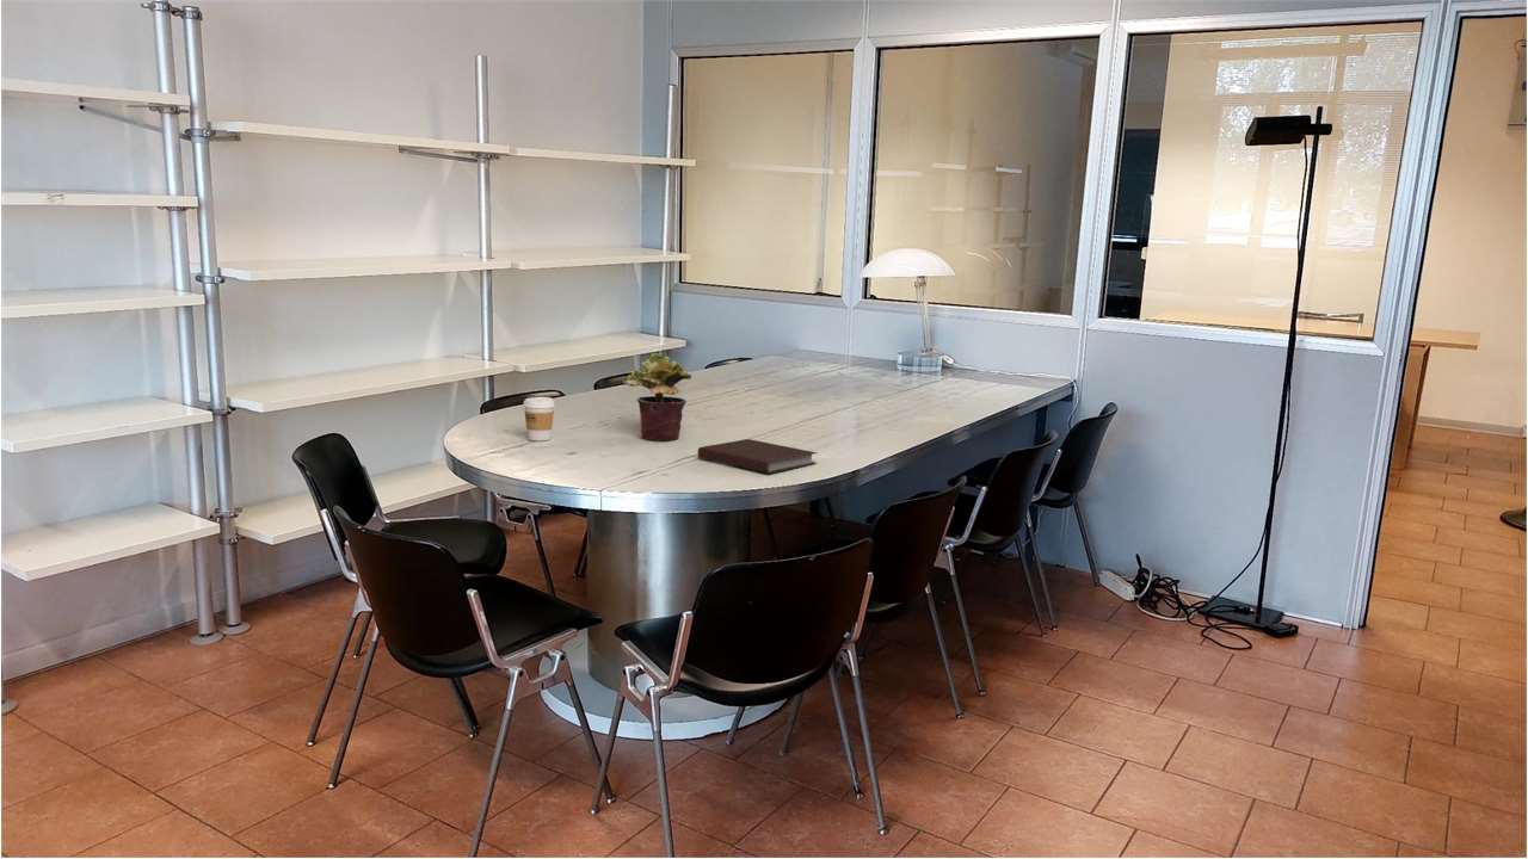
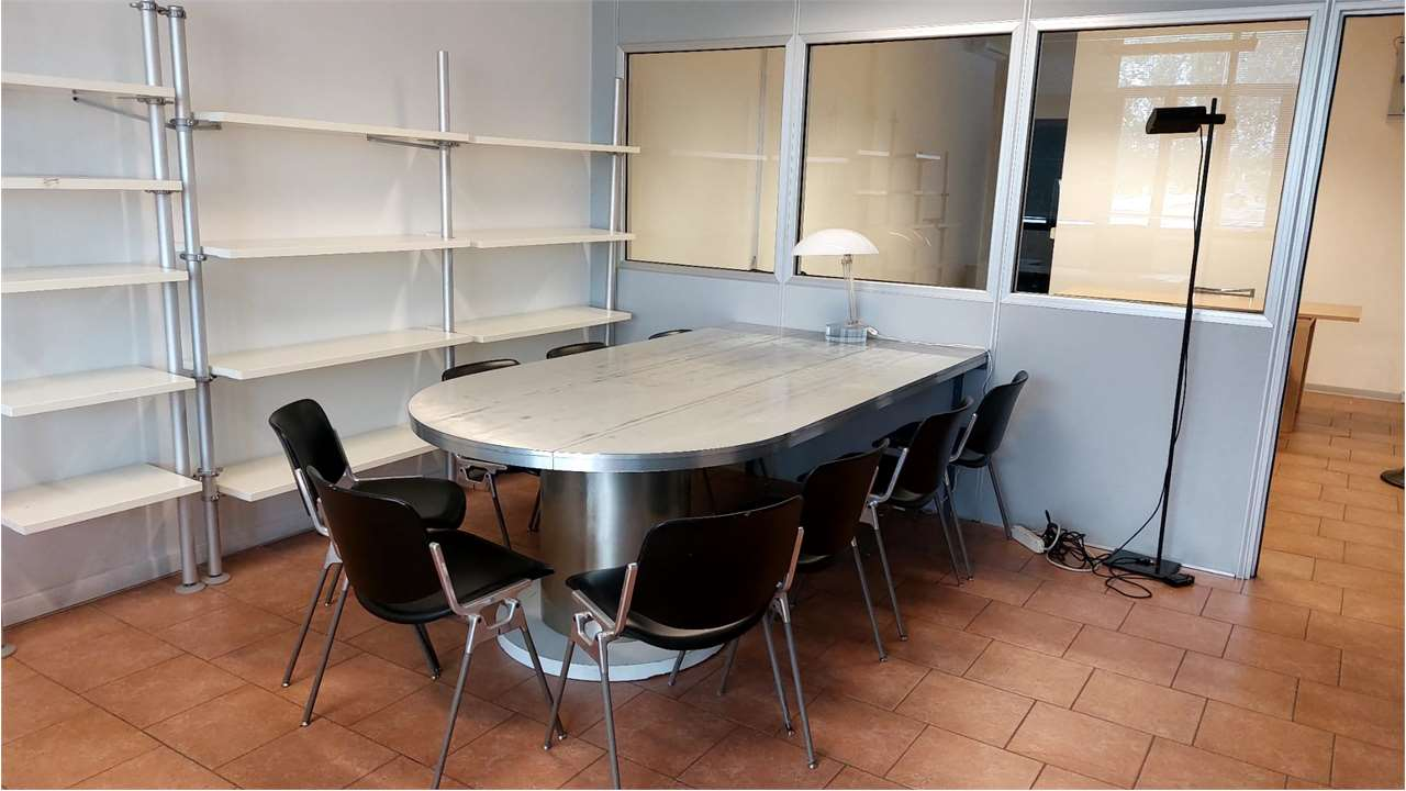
- coffee cup [523,396,556,441]
- notebook [697,438,819,475]
- potted plant [622,352,692,441]
